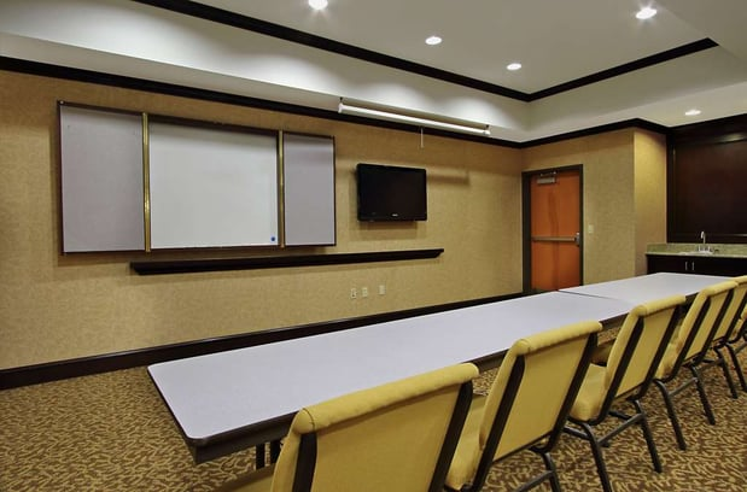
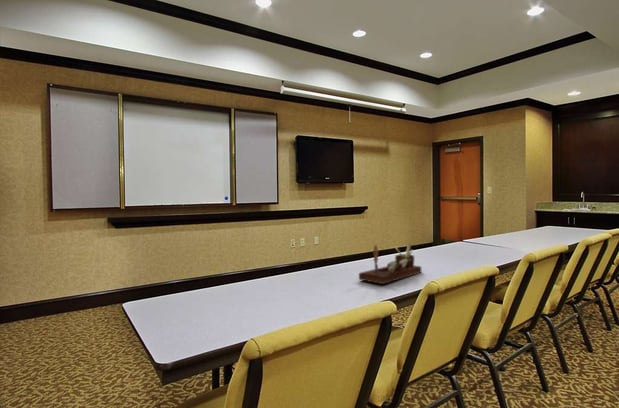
+ desk organizer [358,243,422,285]
